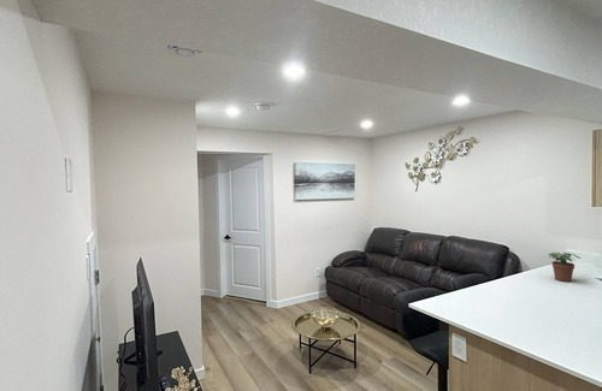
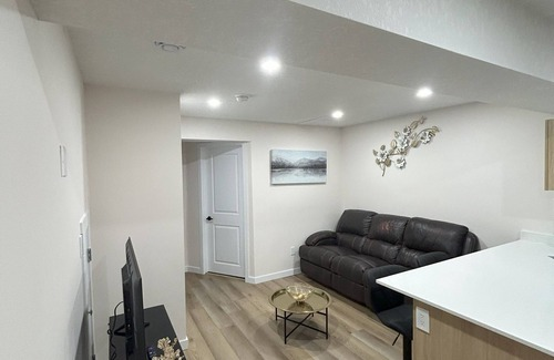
- potted plant [548,251,582,283]
